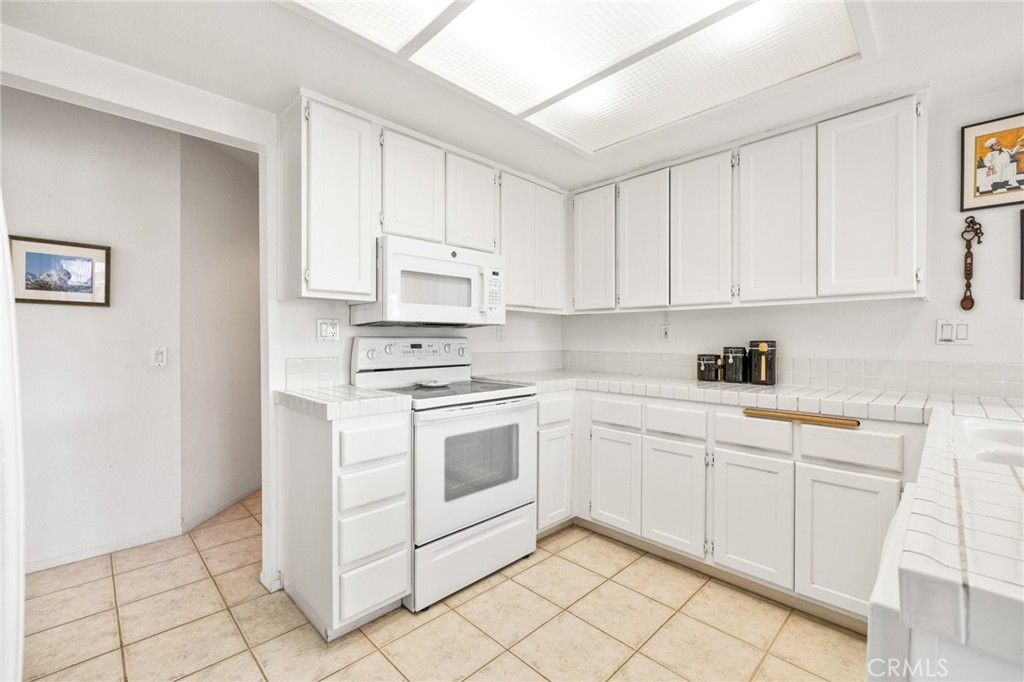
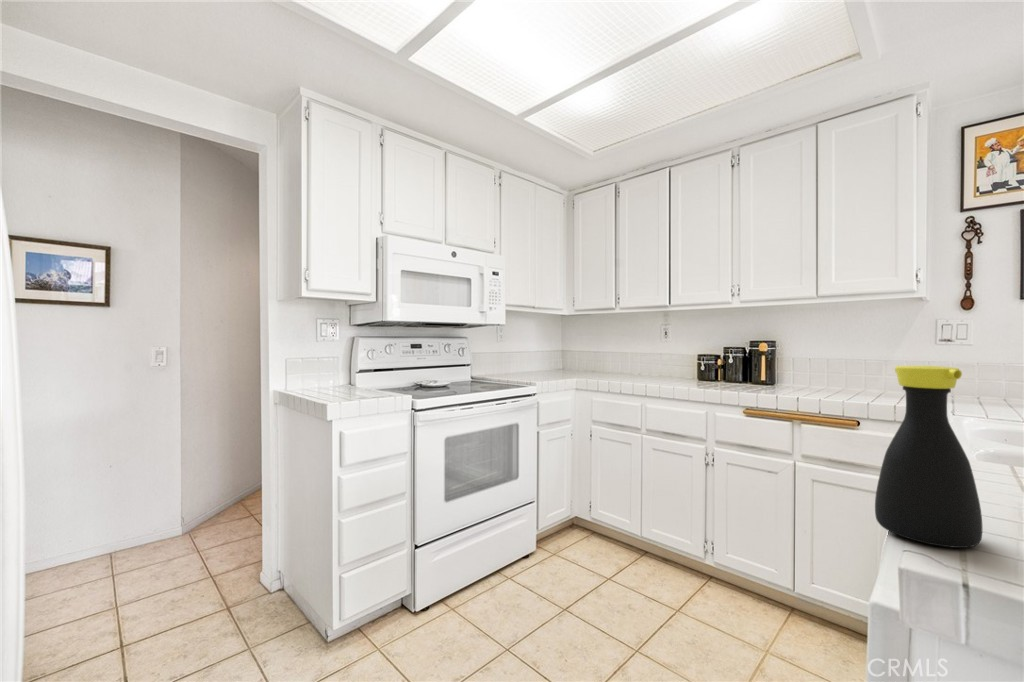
+ bottle [874,365,984,549]
